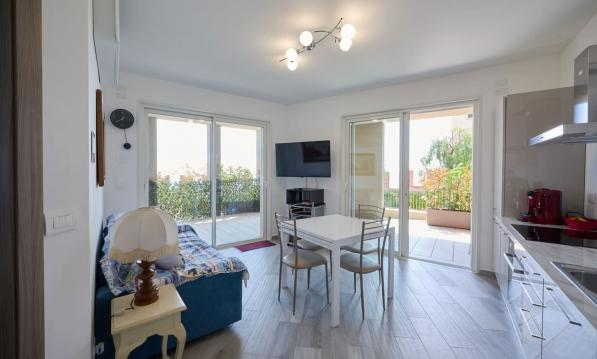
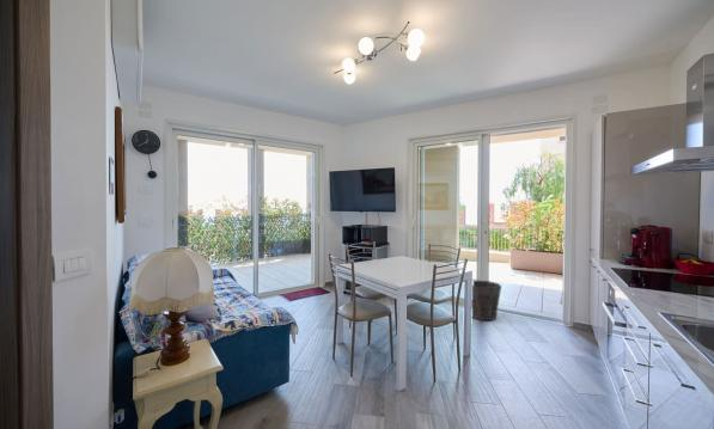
+ waste bin [471,278,502,321]
